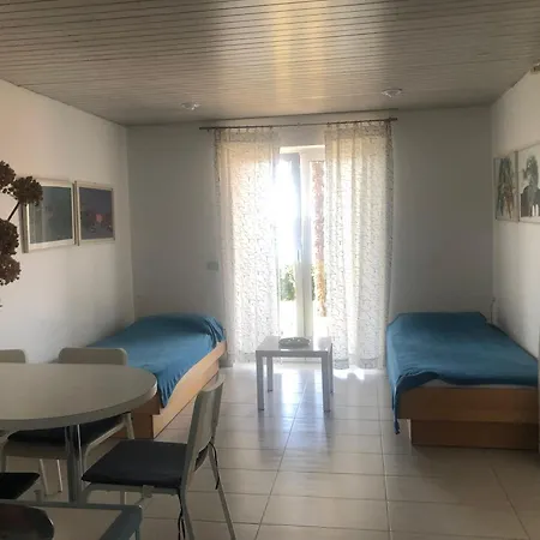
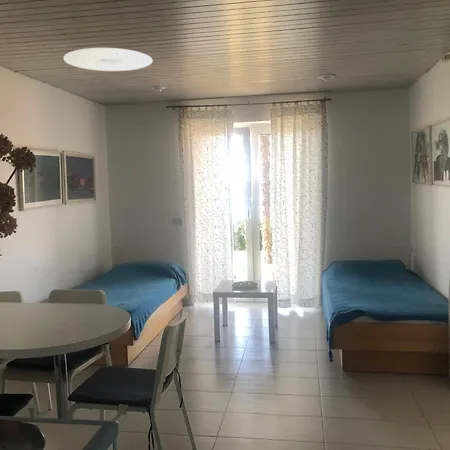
+ ceiling light [63,47,154,72]
